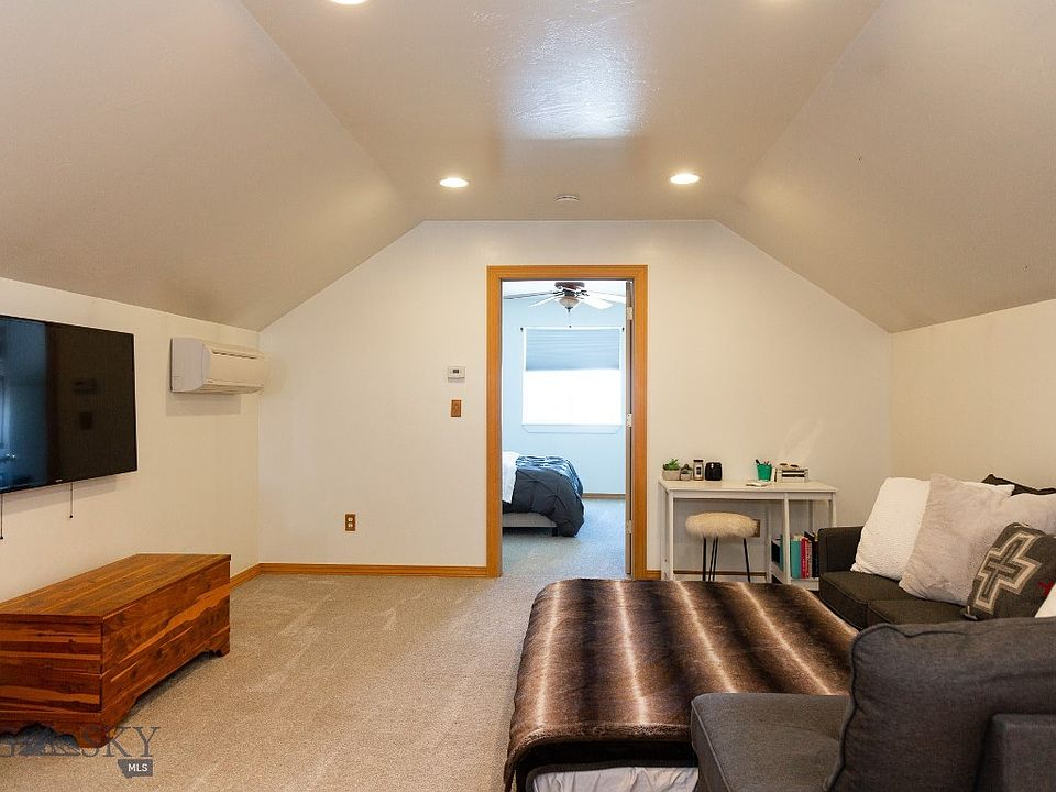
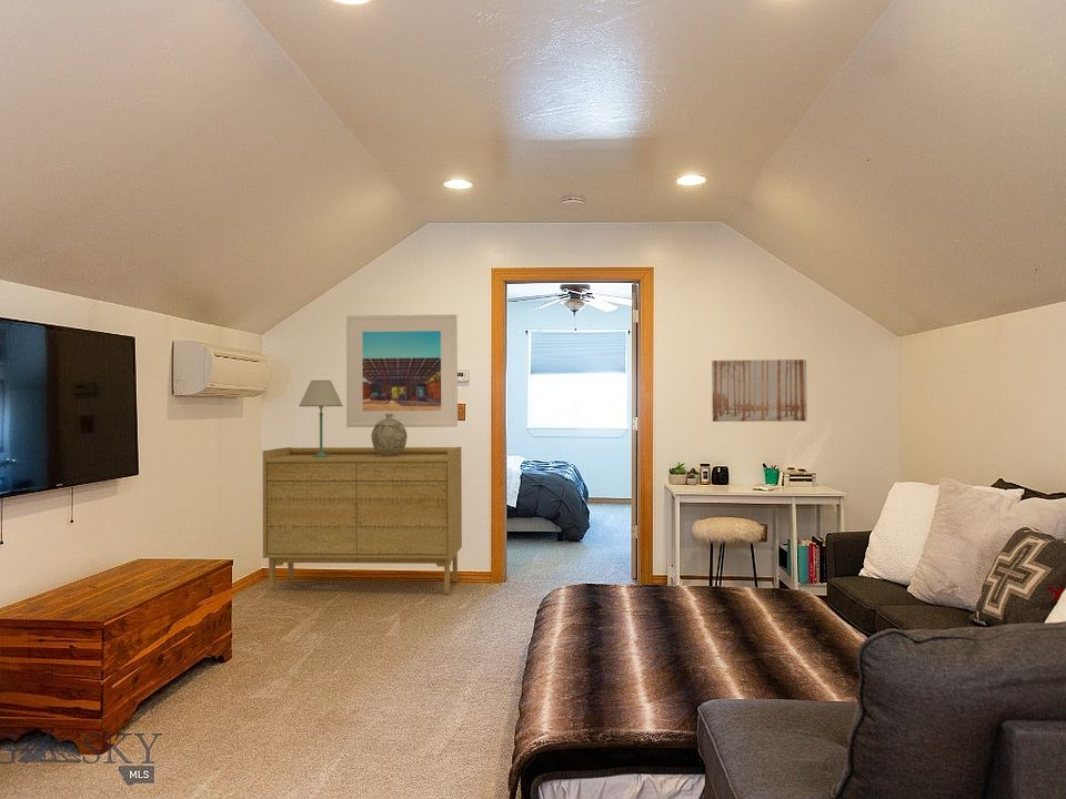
+ wall art [711,358,808,423]
+ decorative vase [371,414,409,457]
+ sideboard [262,446,463,595]
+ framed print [345,313,459,428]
+ table lamp [298,380,344,457]
